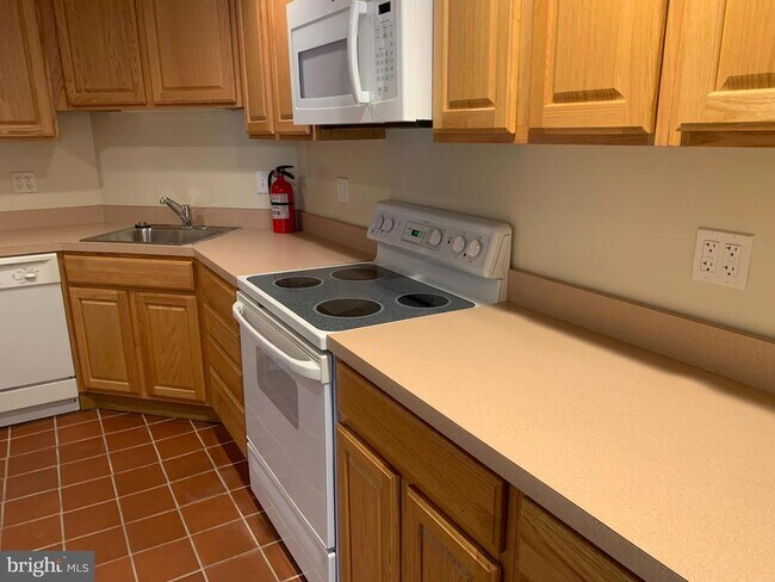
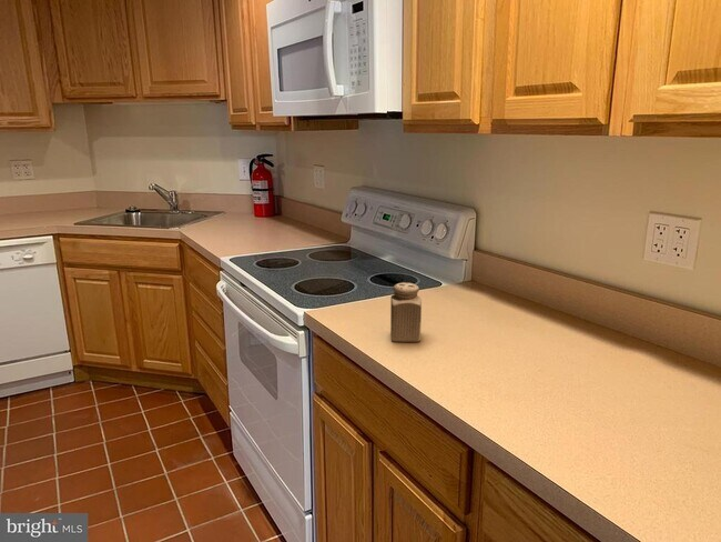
+ salt shaker [389,282,423,343]
